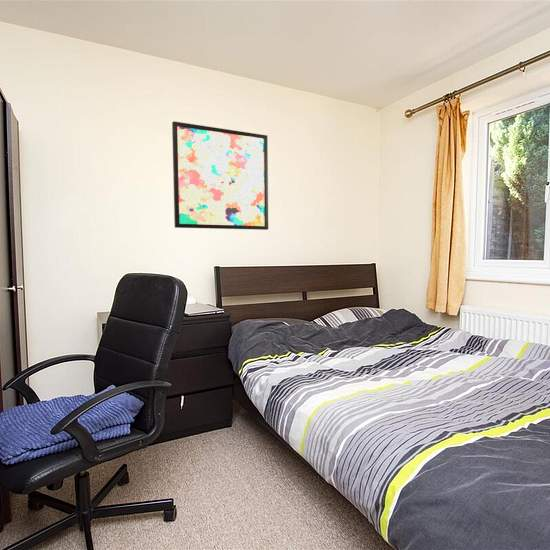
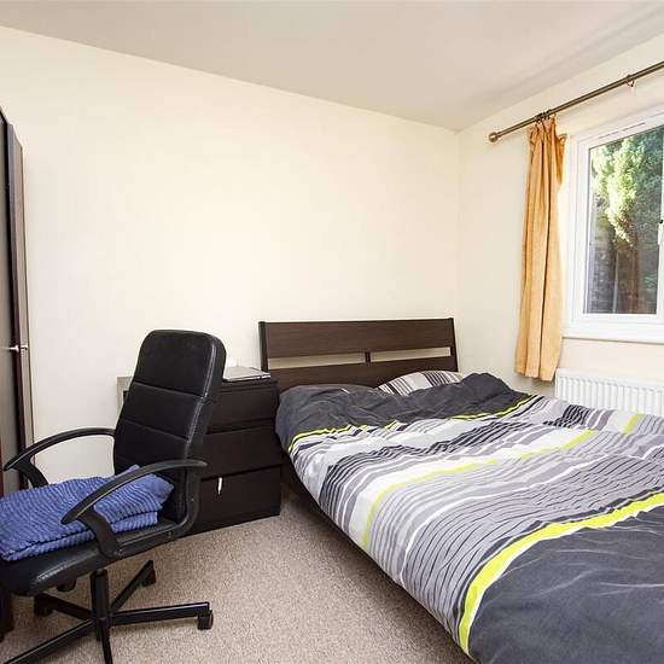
- wall art [171,120,269,231]
